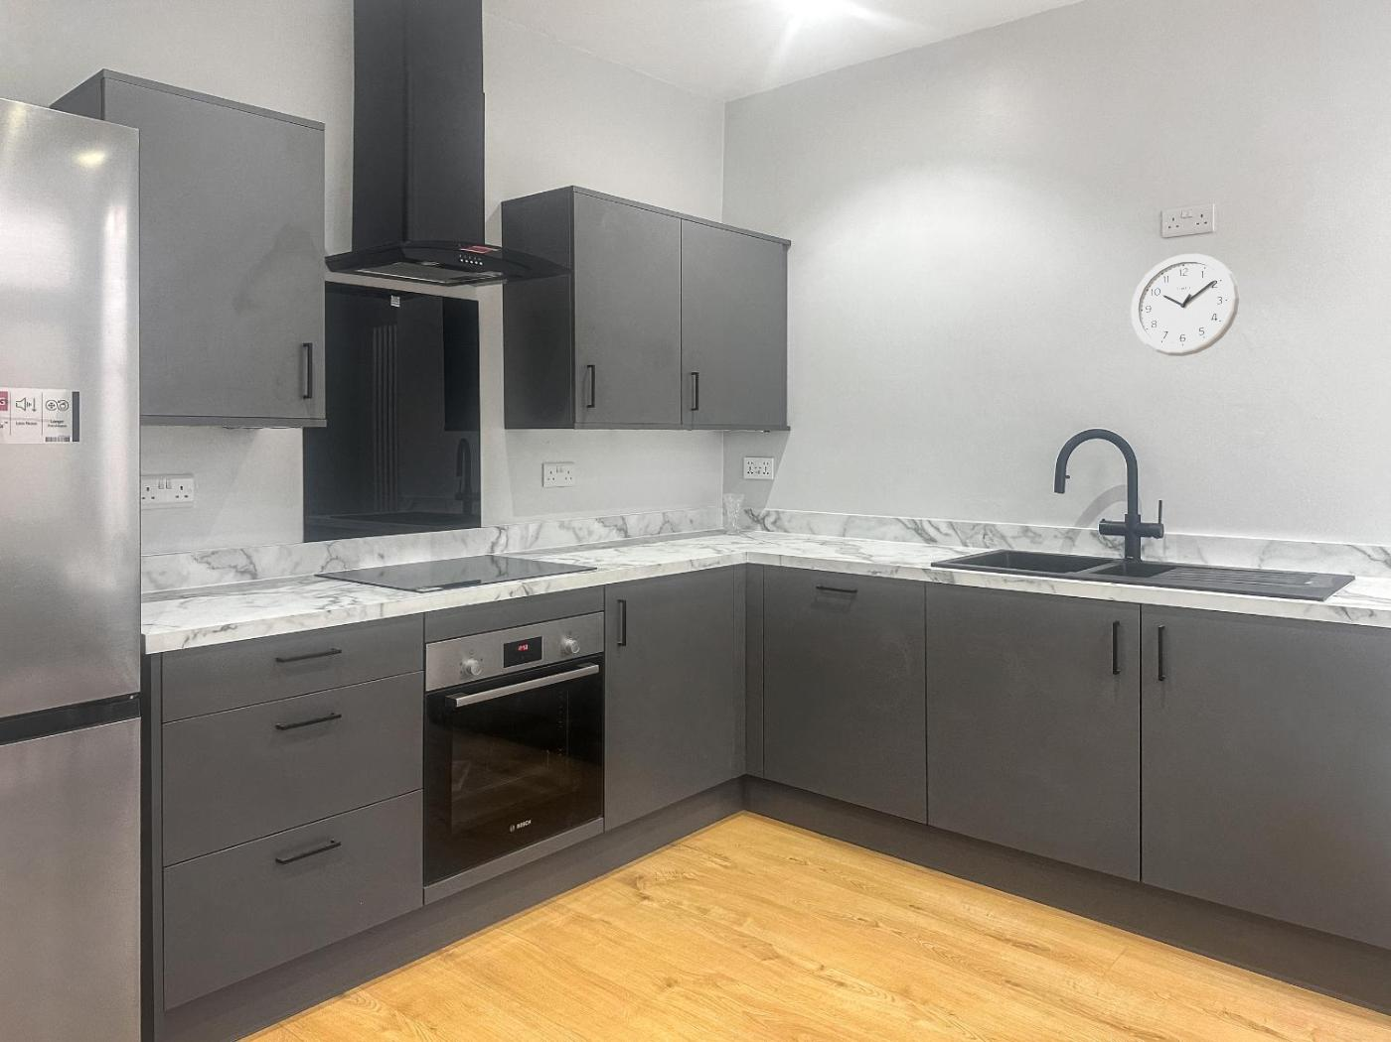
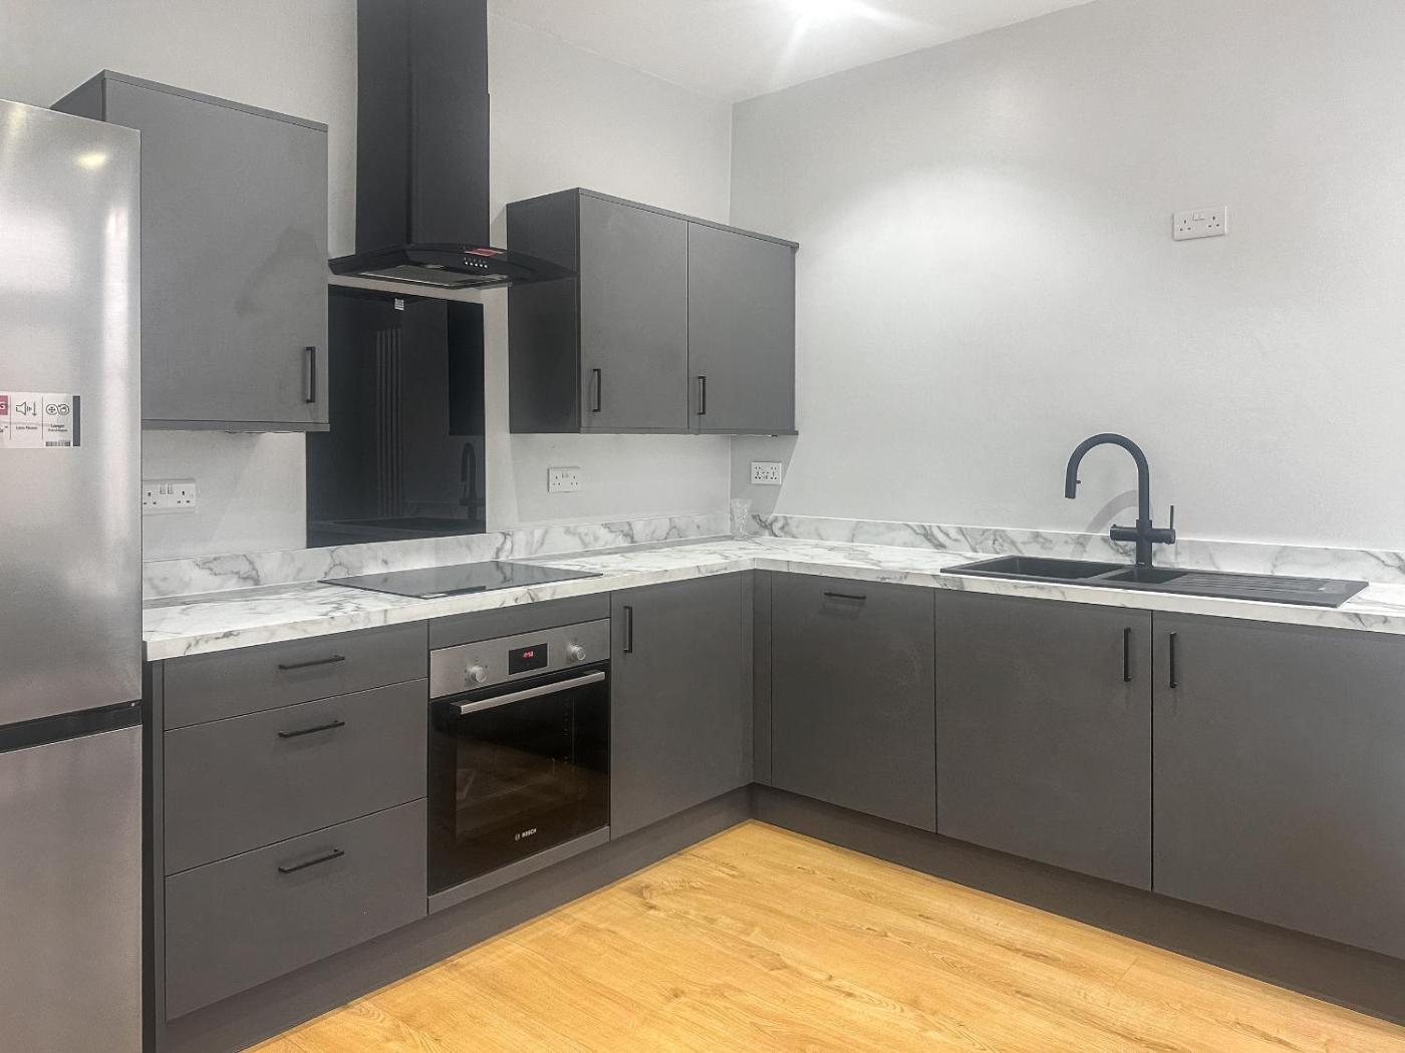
- wall clock [1129,253,1241,357]
